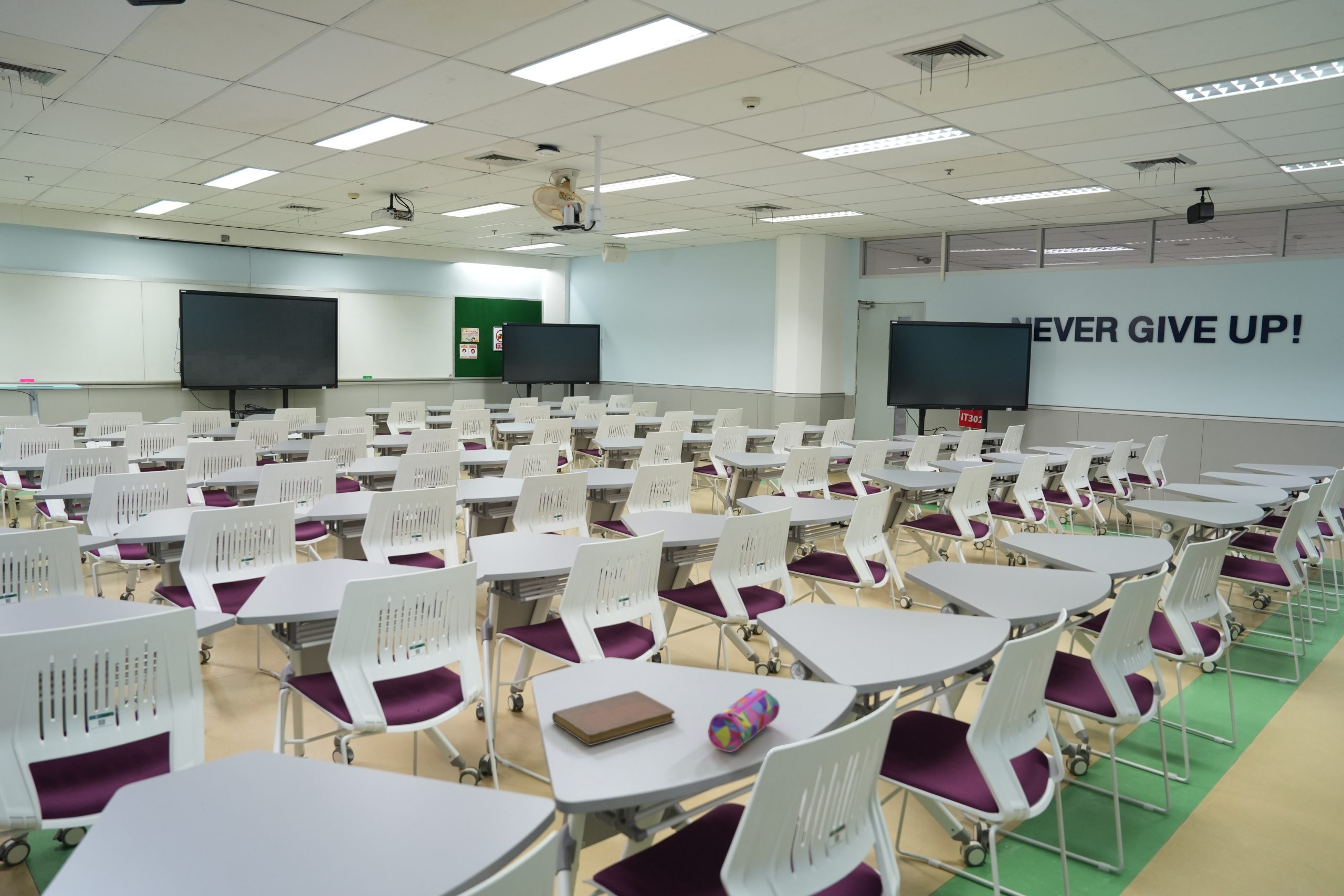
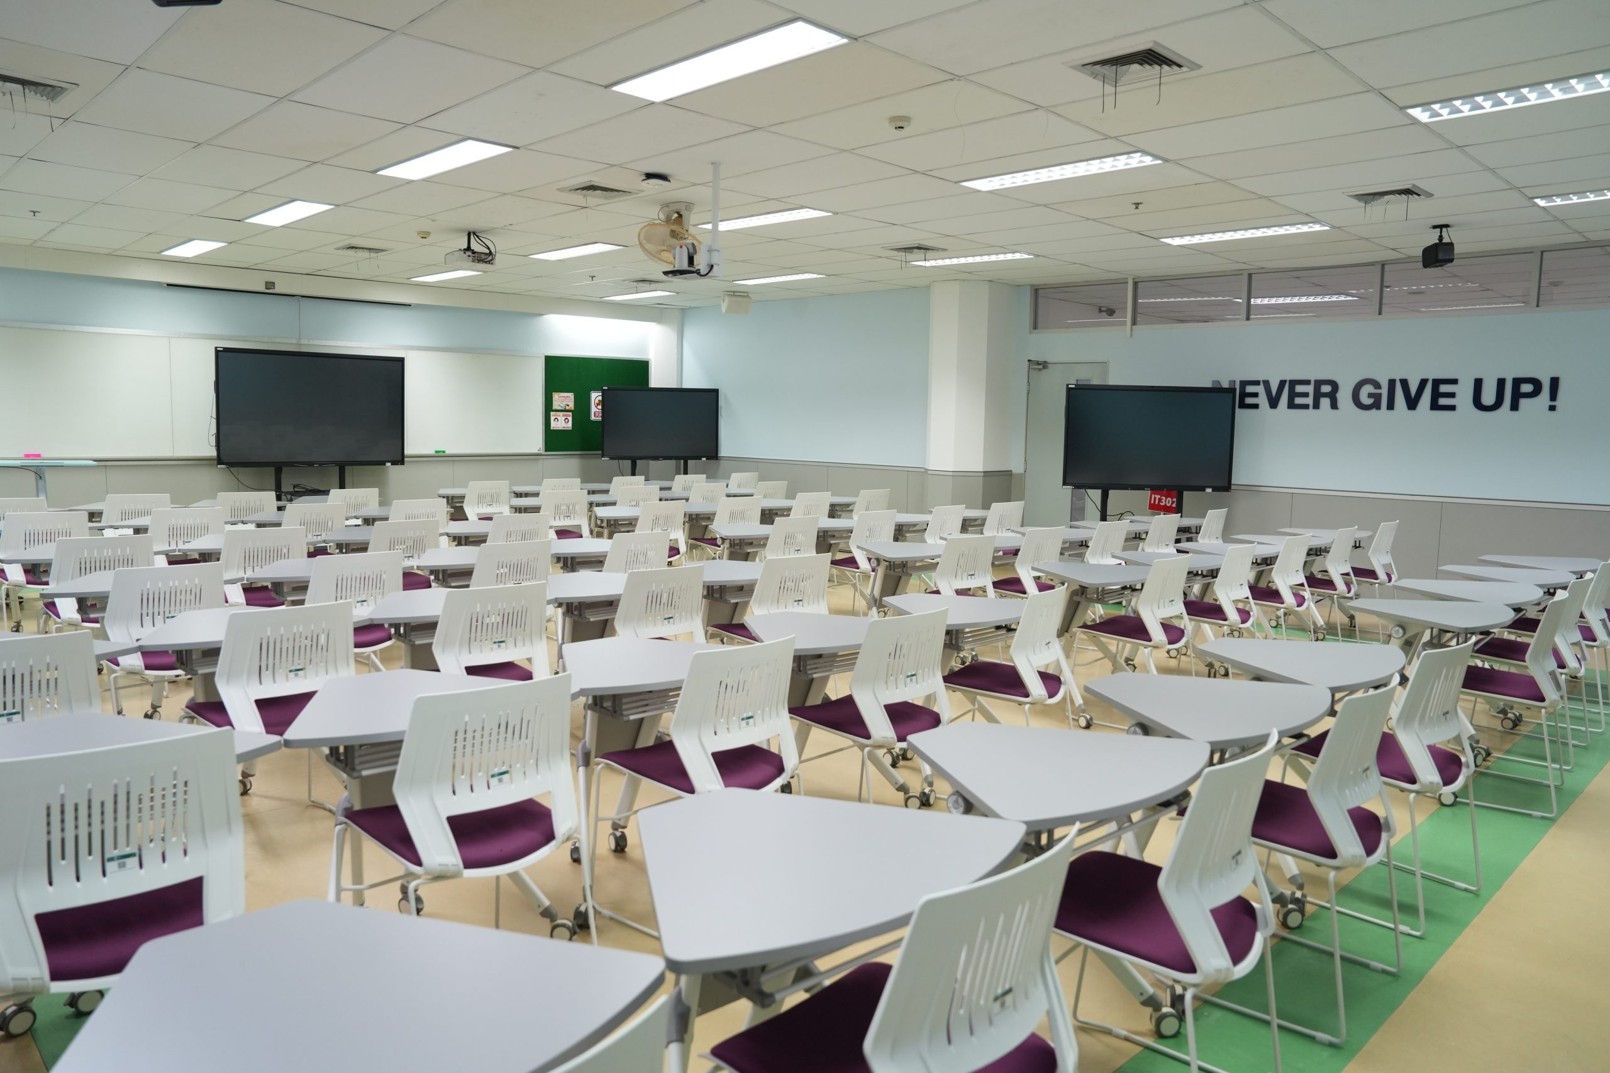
- notebook [552,690,676,746]
- pencil case [708,688,780,753]
